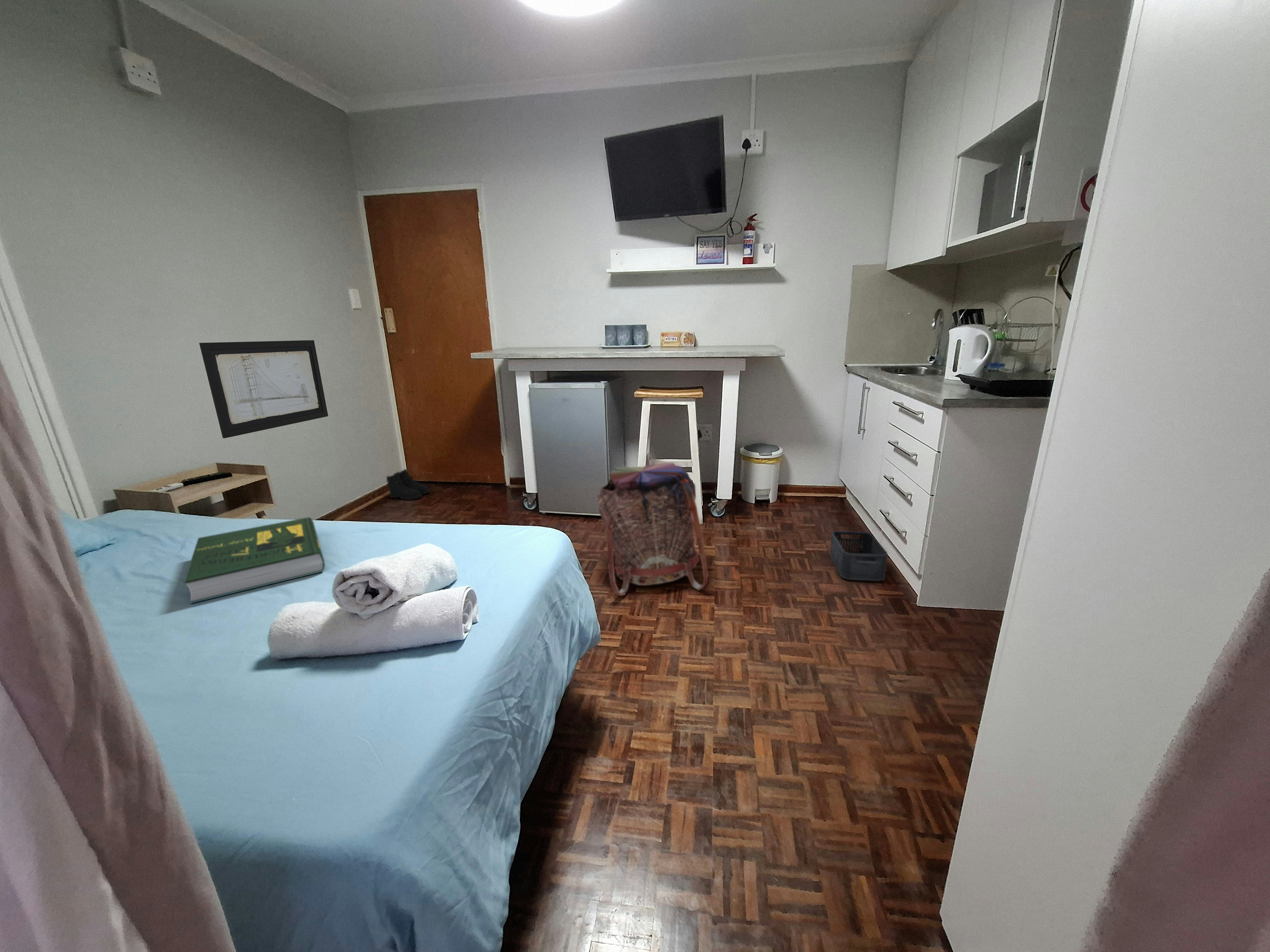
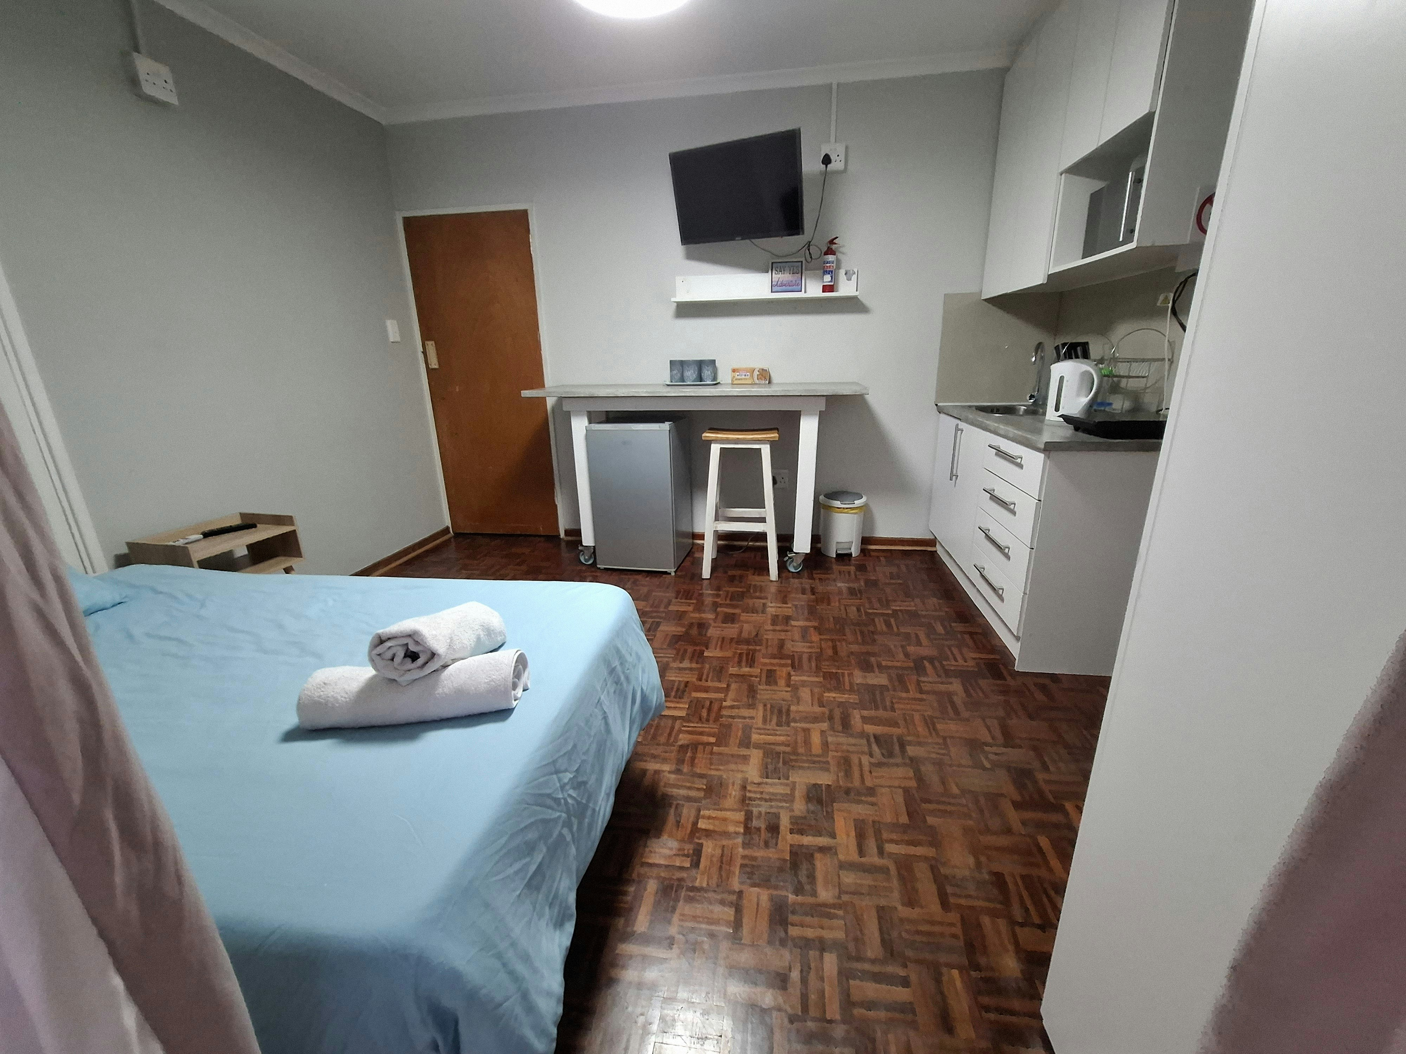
- wall art [199,340,328,439]
- book [184,517,325,604]
- storage bin [830,531,888,581]
- backpack [597,462,708,596]
- boots [386,468,430,500]
